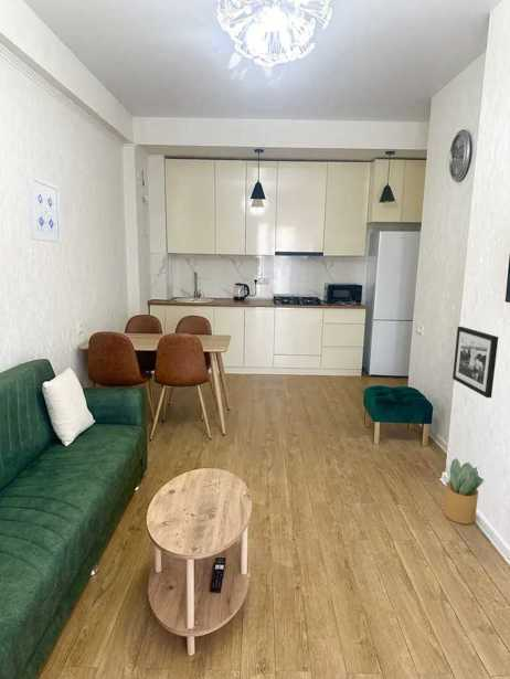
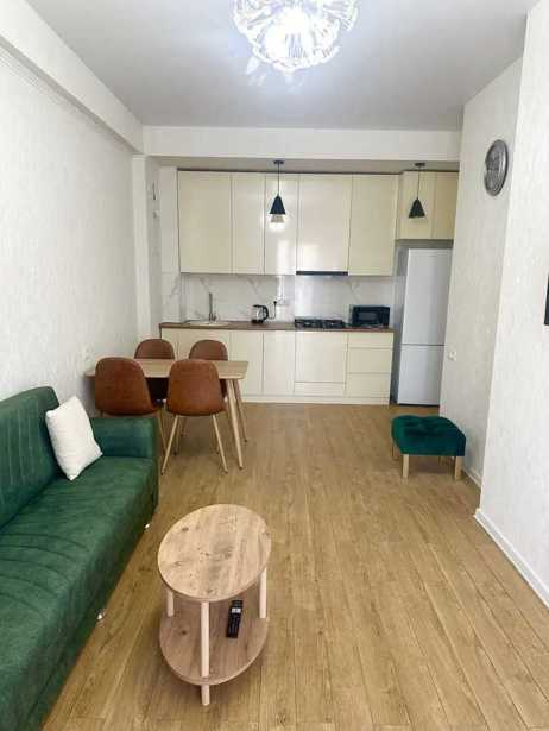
- picture frame [451,326,499,399]
- potted plant [443,457,486,526]
- wall art [25,173,62,244]
